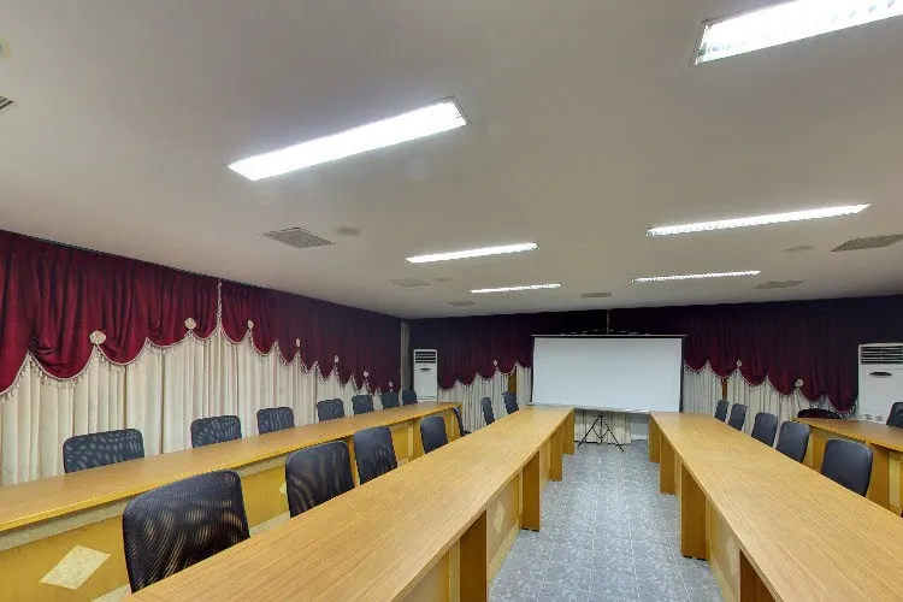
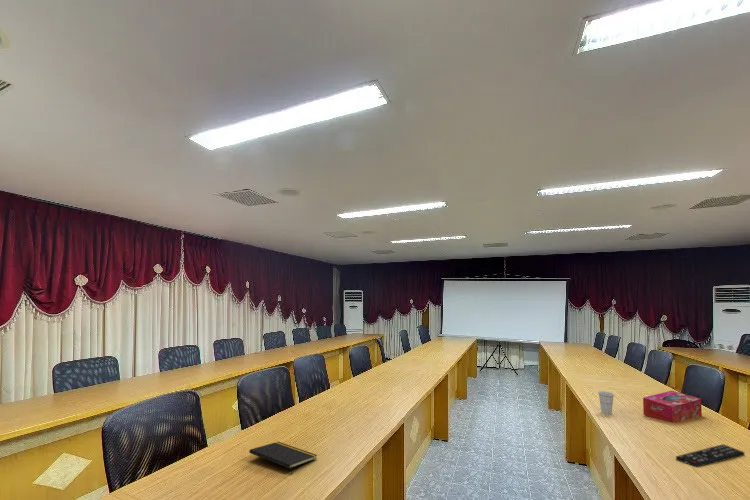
+ remote control [675,443,746,468]
+ notepad [248,441,318,476]
+ cup [597,390,615,415]
+ tissue box [642,390,703,424]
